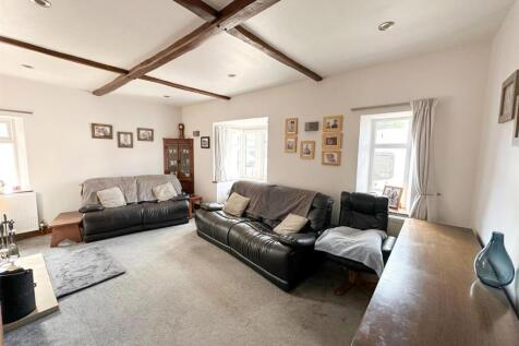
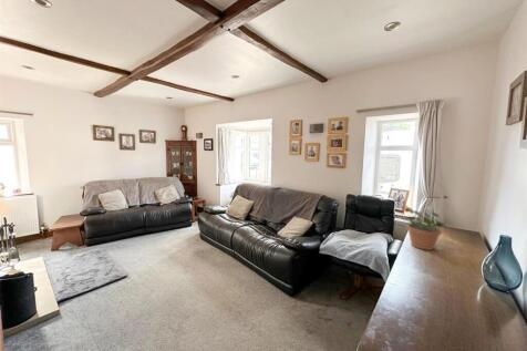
+ potted plant [400,206,447,251]
